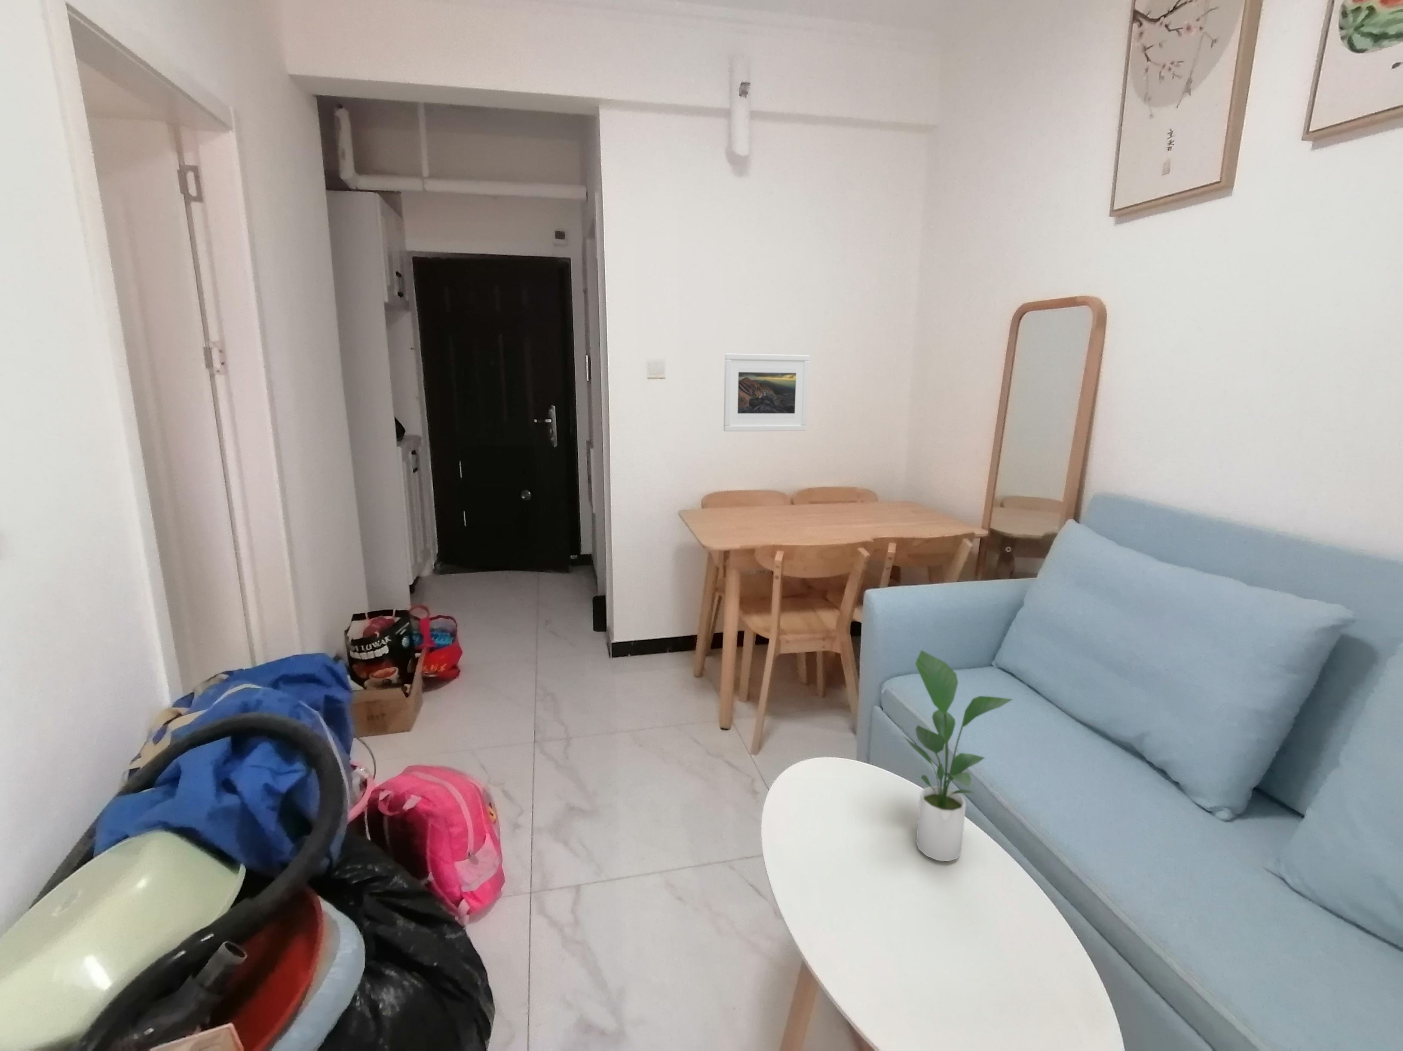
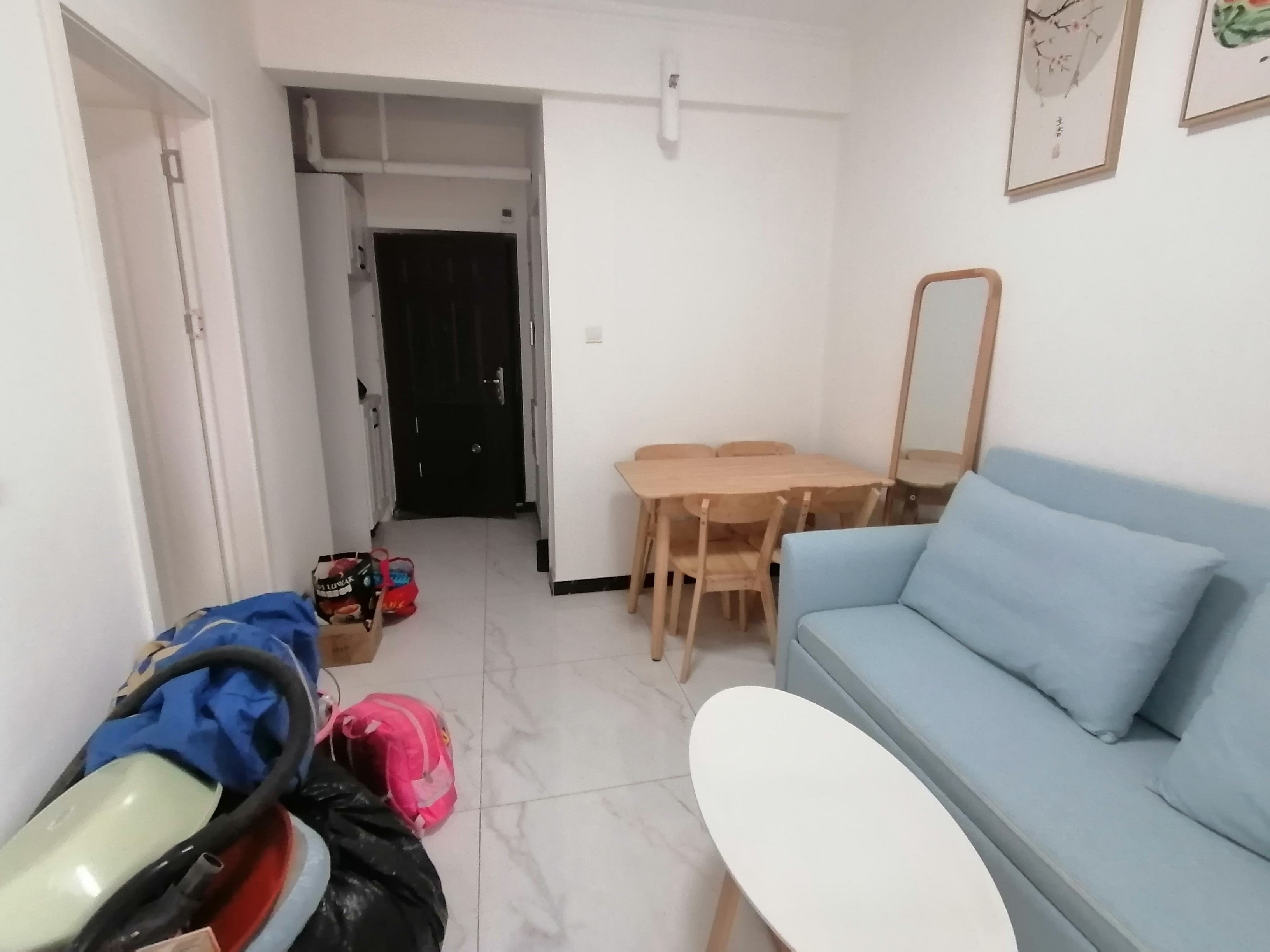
- potted plant [901,649,1013,861]
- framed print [722,353,810,432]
